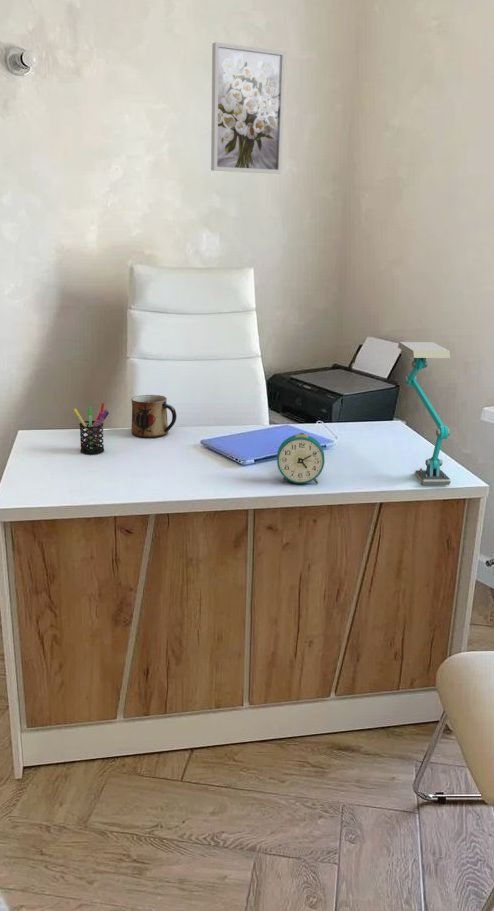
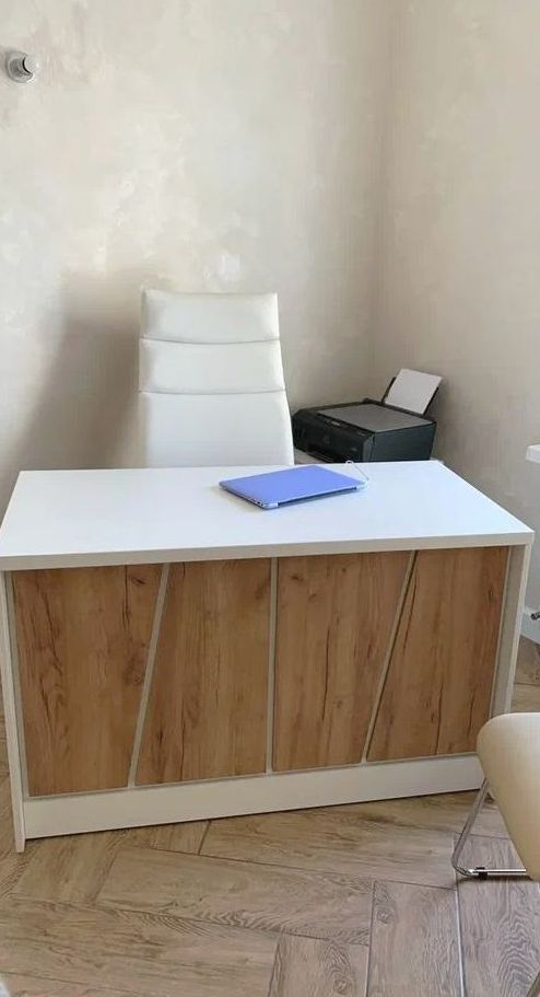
- alarm clock [276,432,325,485]
- pen holder [73,402,110,455]
- desk lamp [397,341,452,486]
- wall art [210,41,287,175]
- mug [131,394,178,439]
